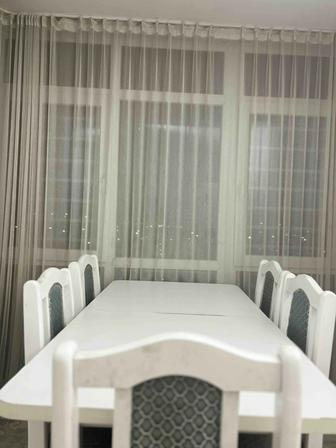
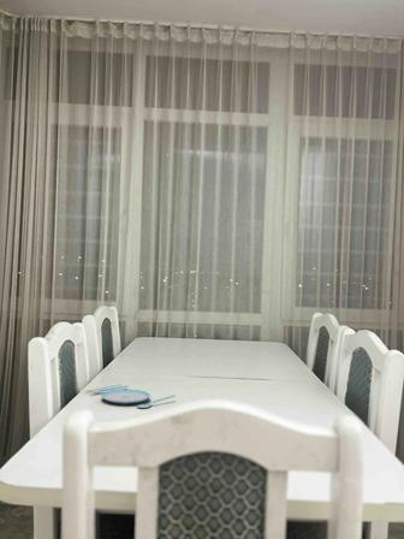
+ plate [83,384,176,409]
